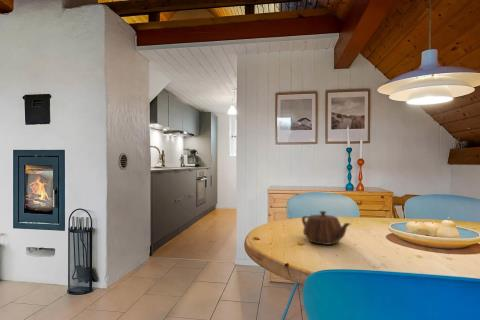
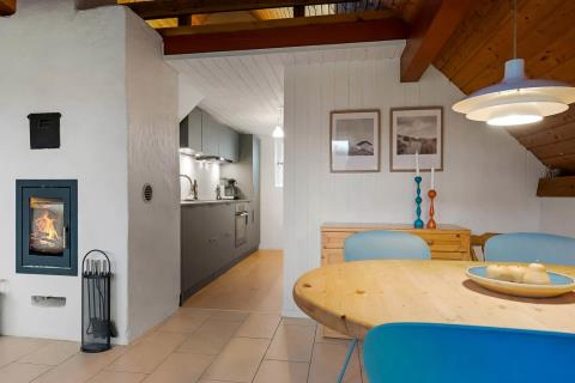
- teapot [301,210,352,246]
